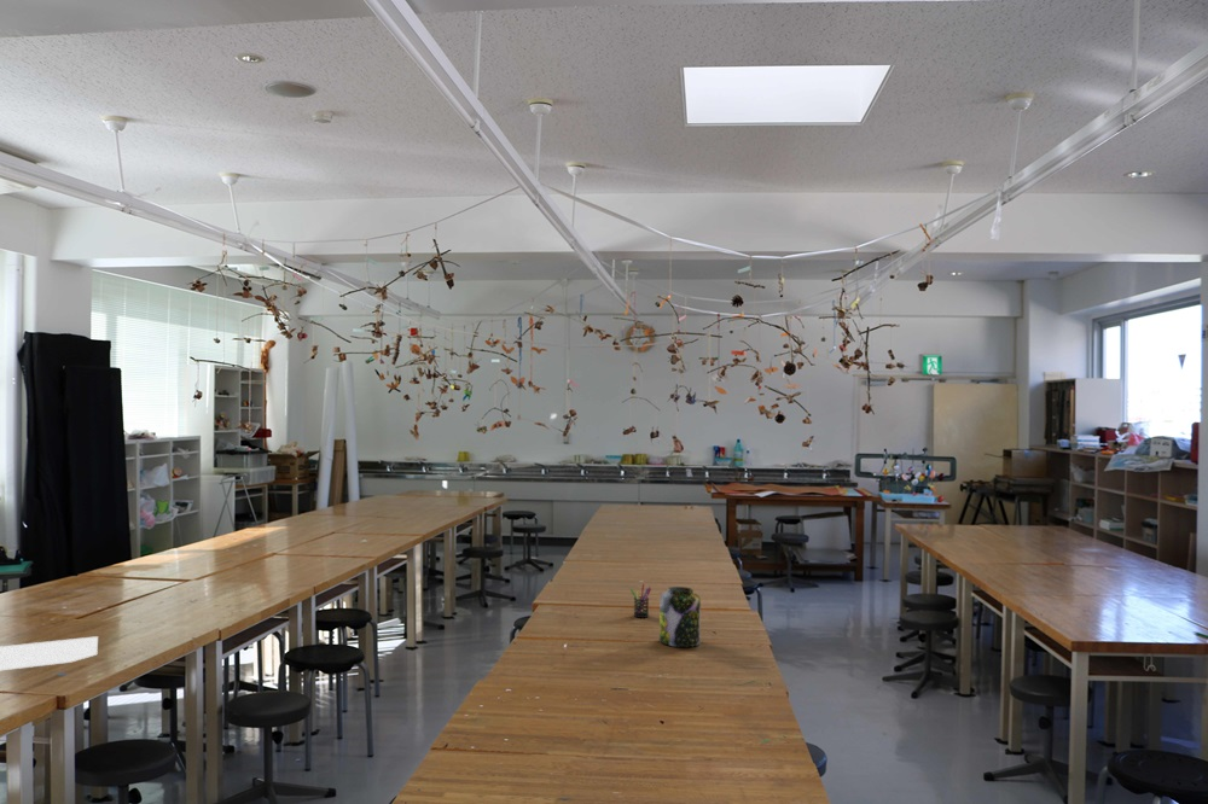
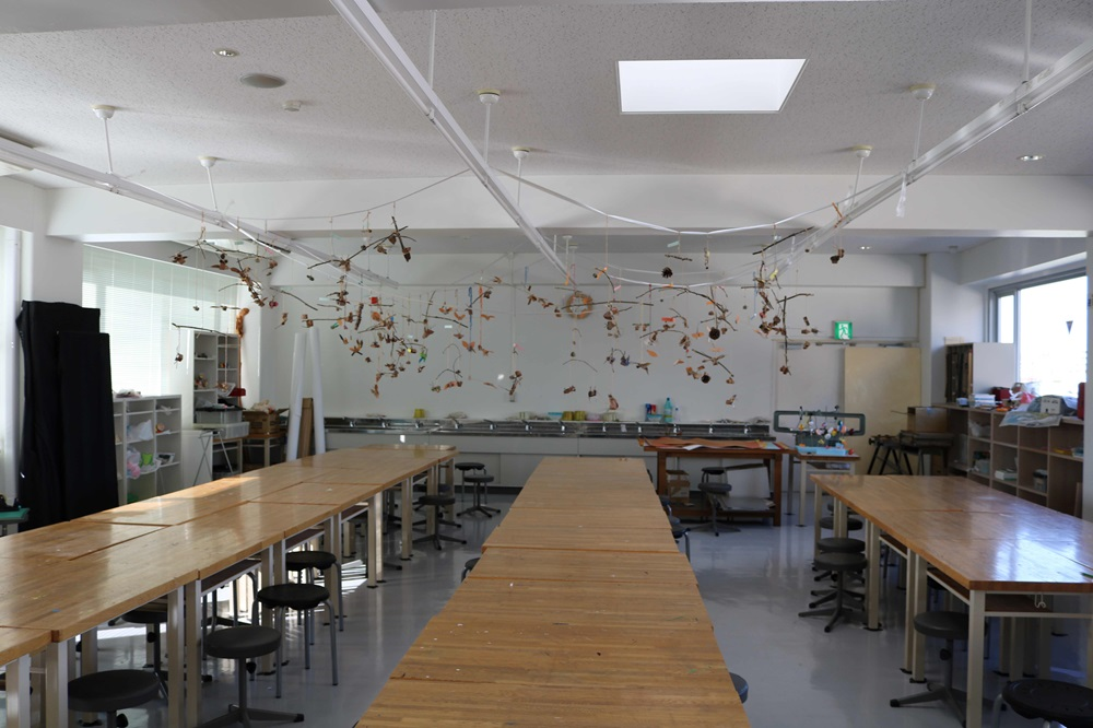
- jar [658,585,702,648]
- paper sheet [0,635,99,671]
- pen holder [629,583,652,619]
